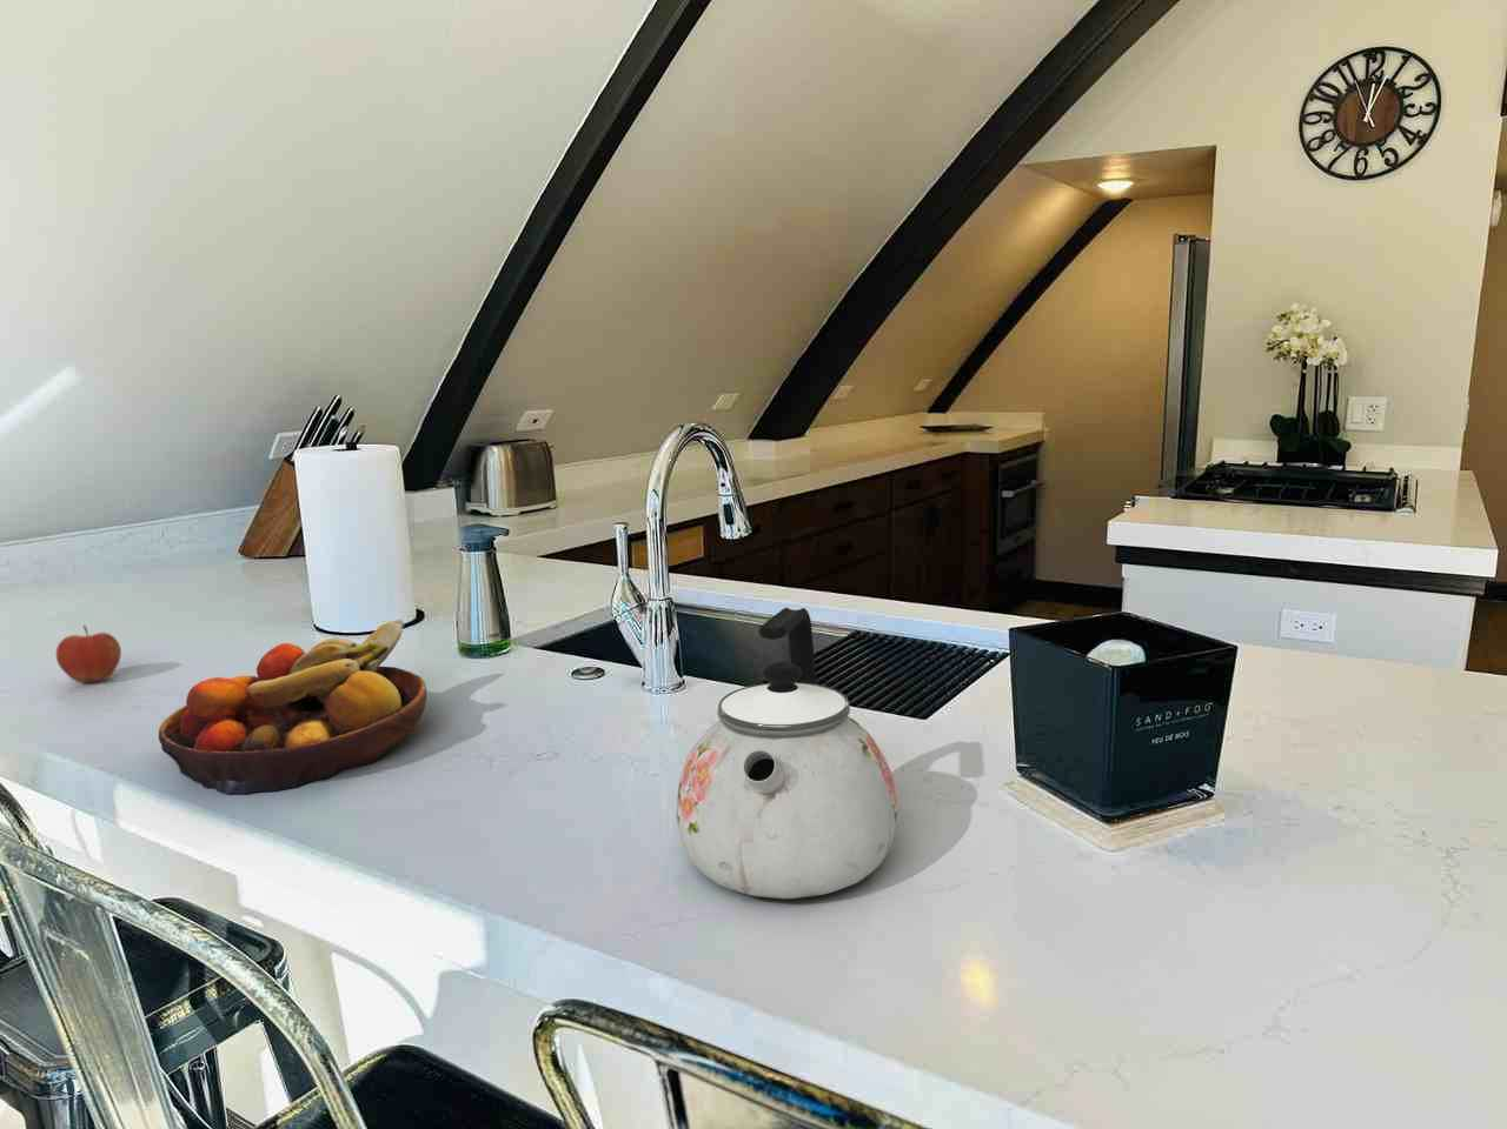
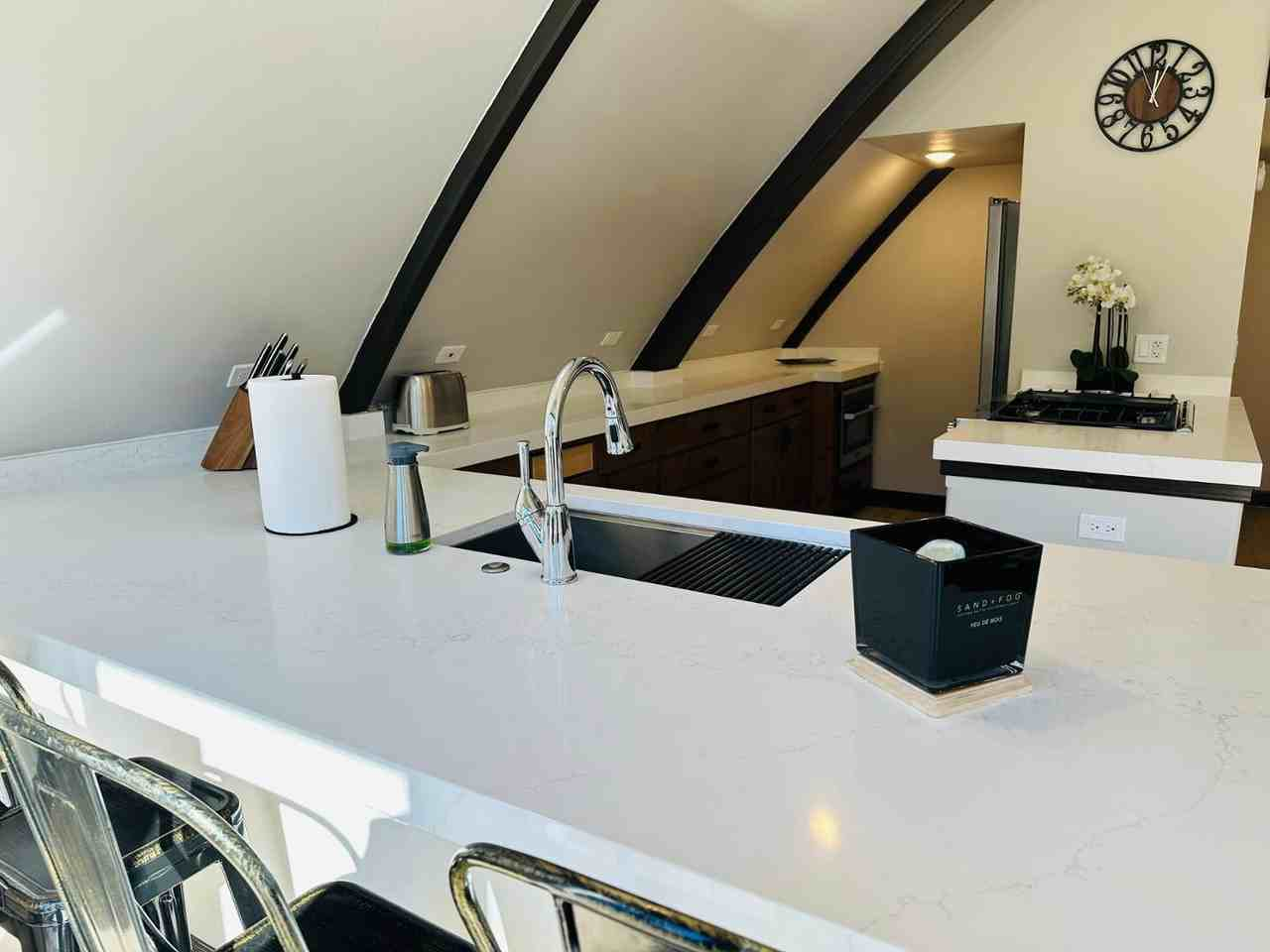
- apple [56,624,122,683]
- fruit bowl [158,619,428,795]
- kettle [676,607,898,900]
